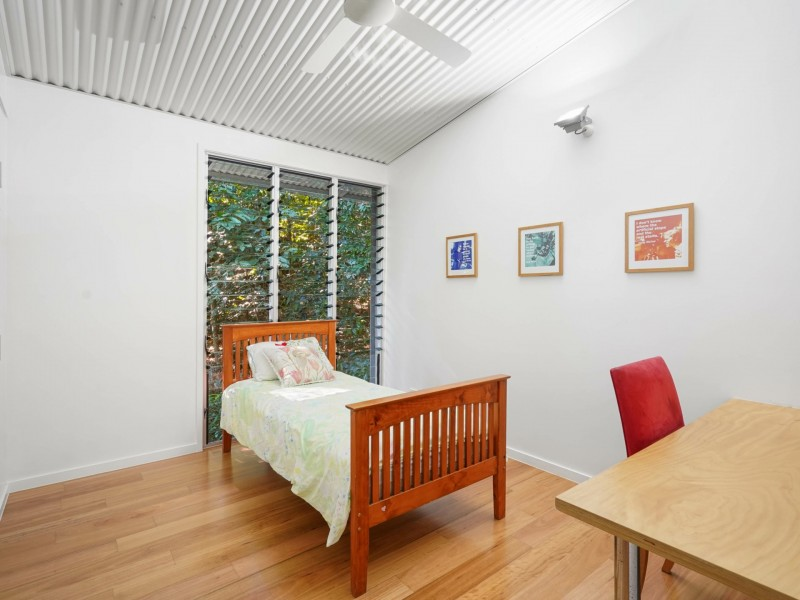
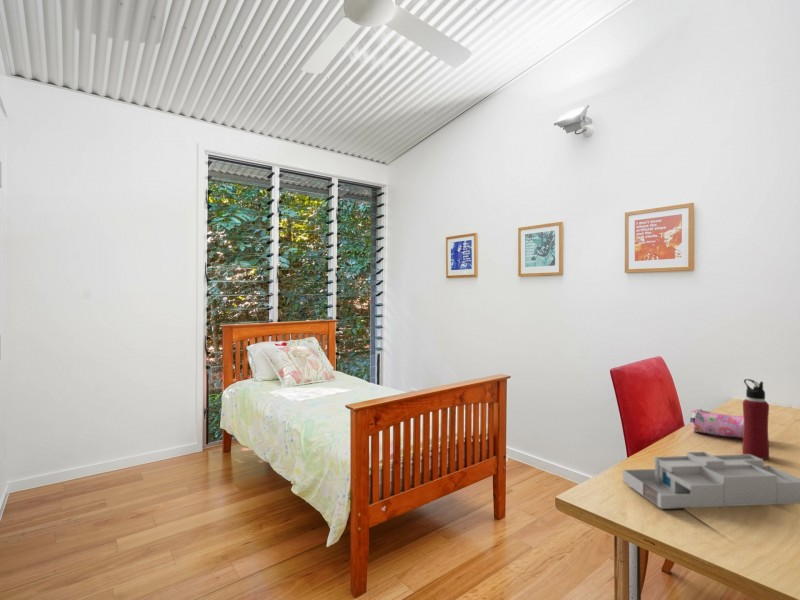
+ water bottle [741,378,770,460]
+ pencil case [689,408,744,439]
+ desk organizer [622,451,800,510]
